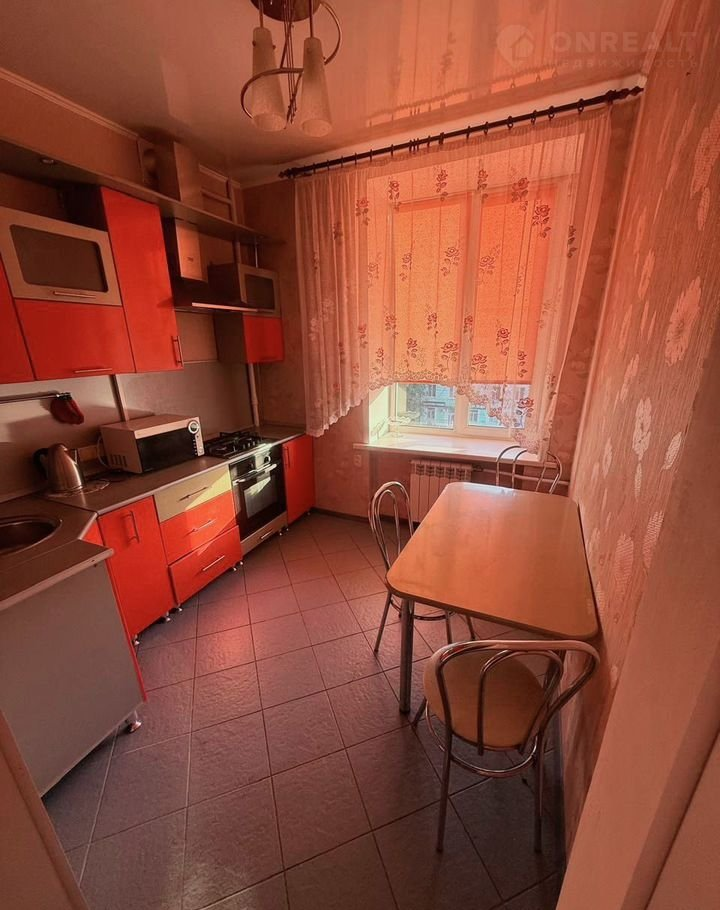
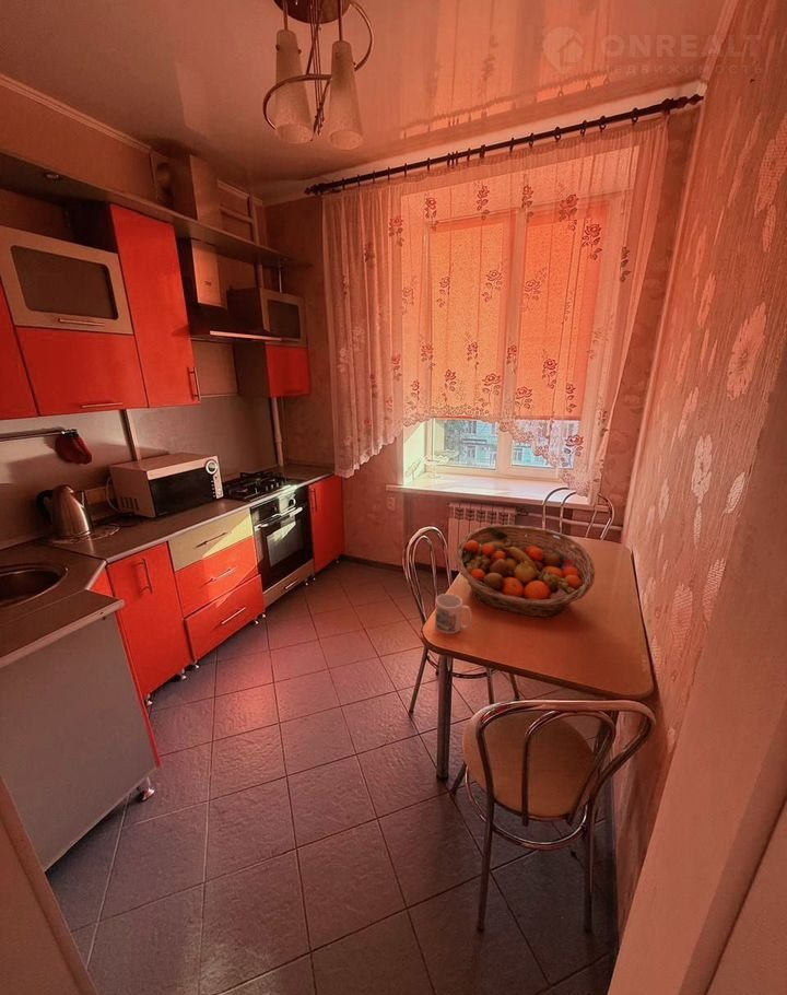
+ mug [434,593,473,635]
+ fruit basket [455,525,596,618]
